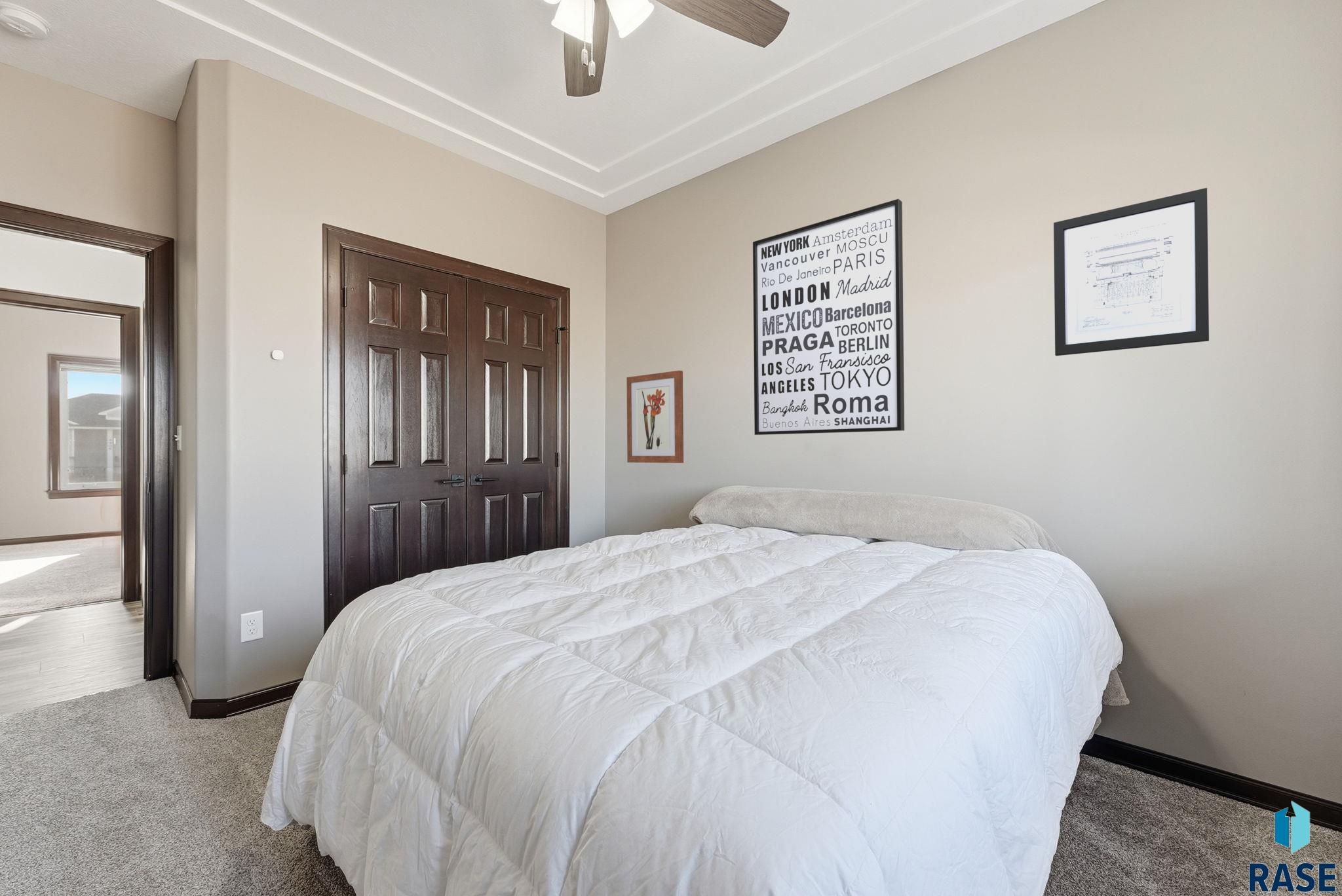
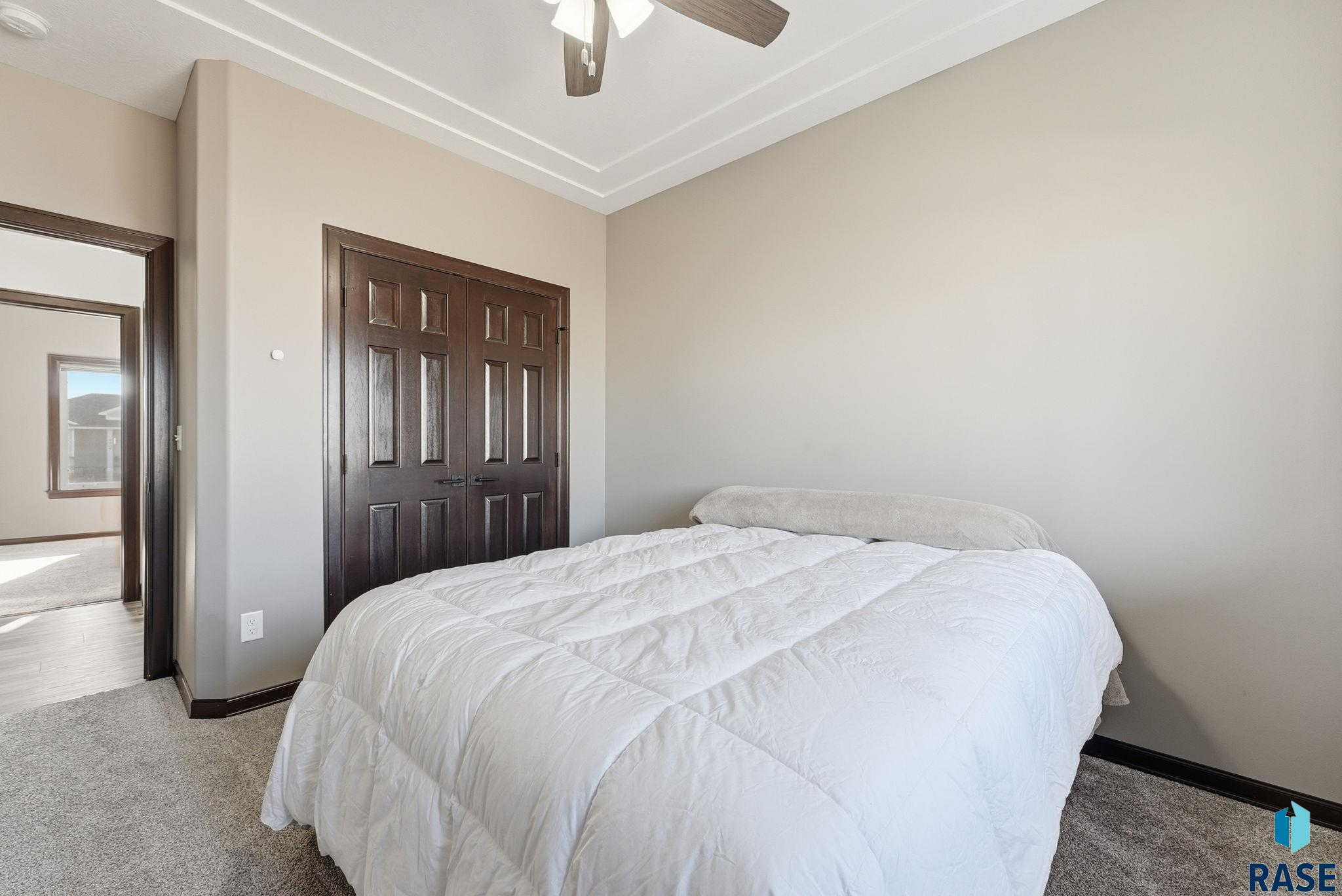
- wall art [1053,187,1210,356]
- wall art [626,370,684,464]
- wall art [752,198,905,436]
